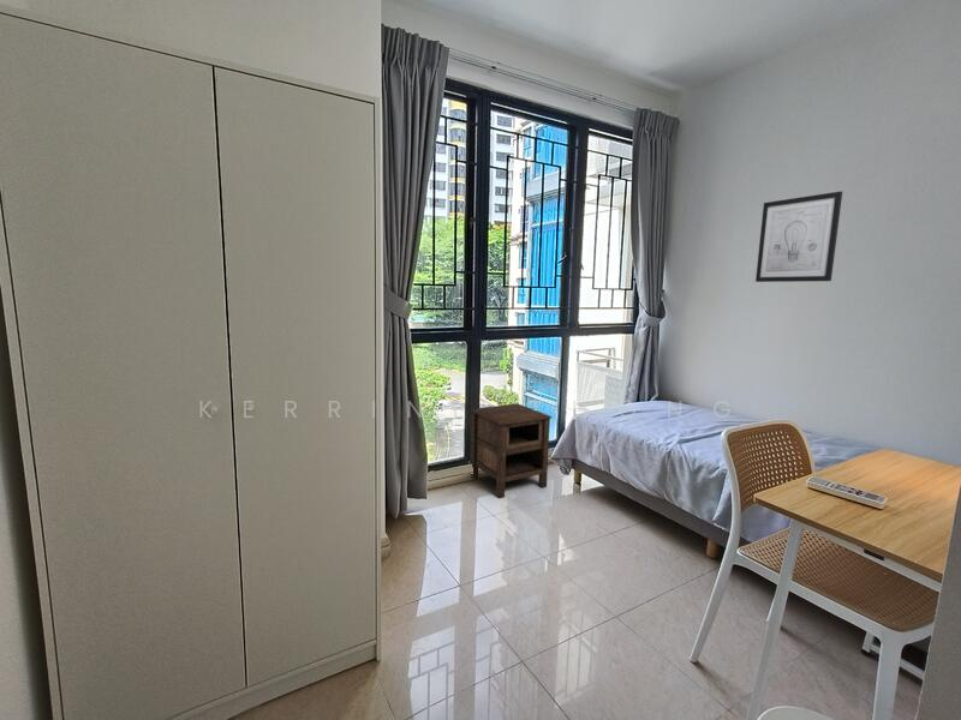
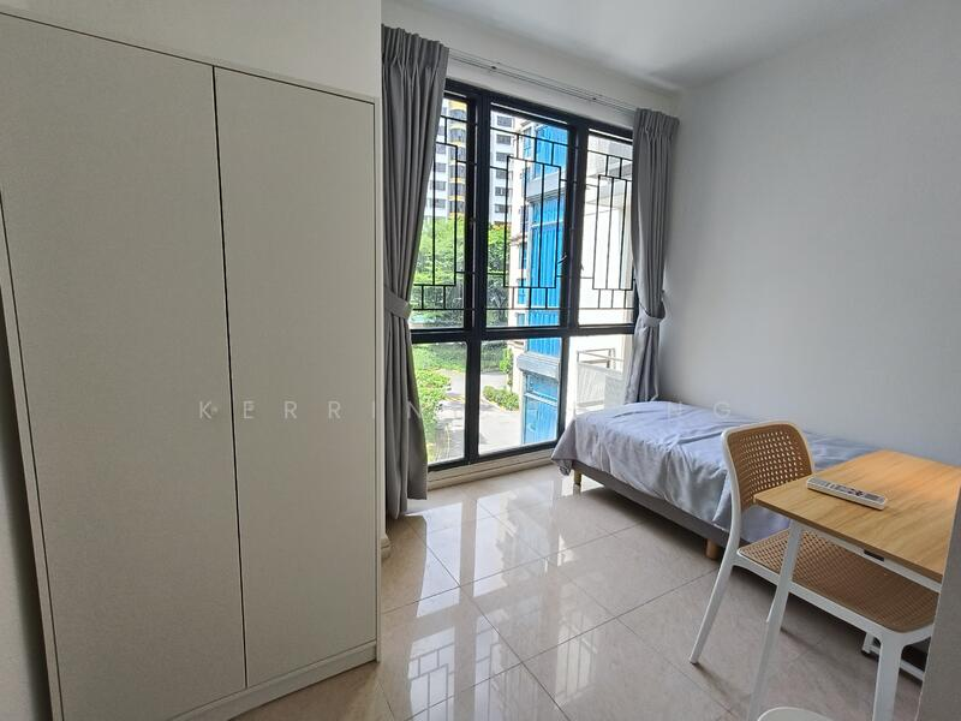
- nightstand [470,402,553,499]
- wall art [754,191,843,283]
